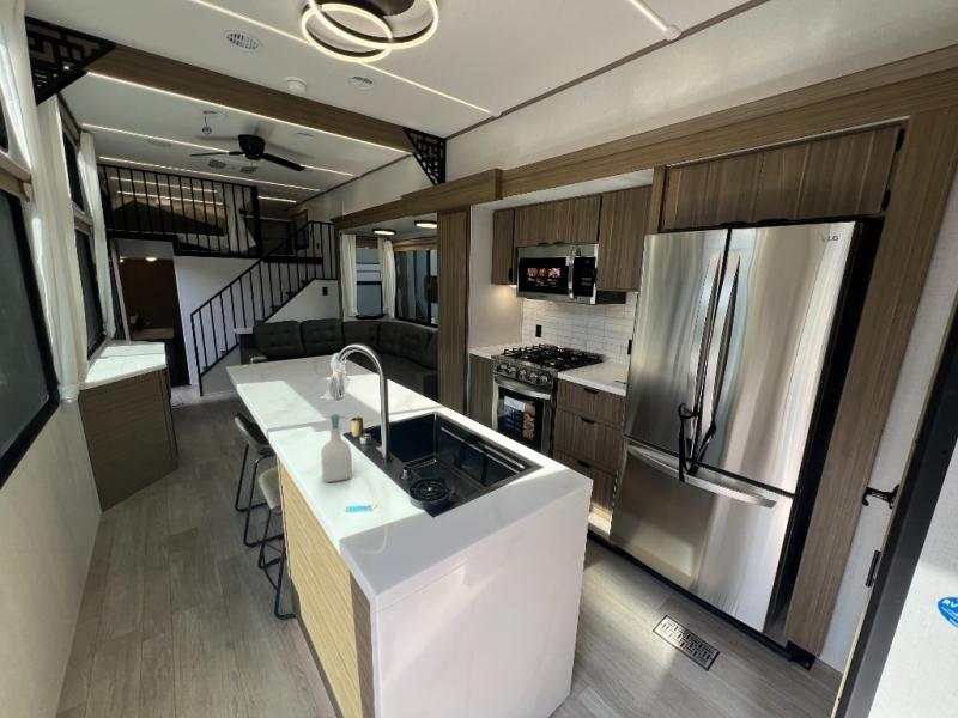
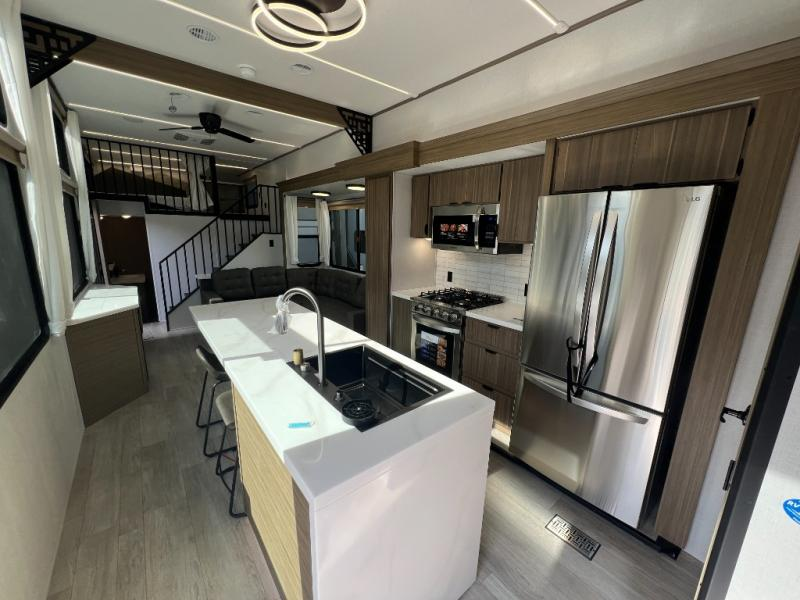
- soap bottle [320,413,353,483]
